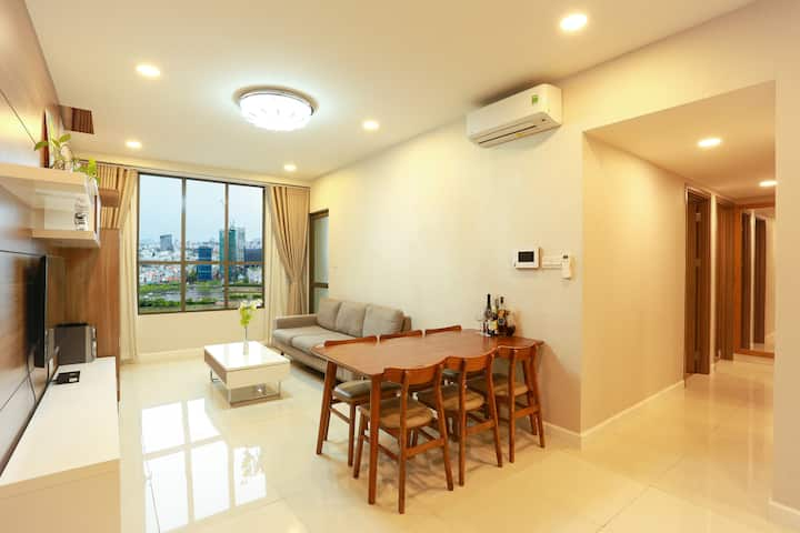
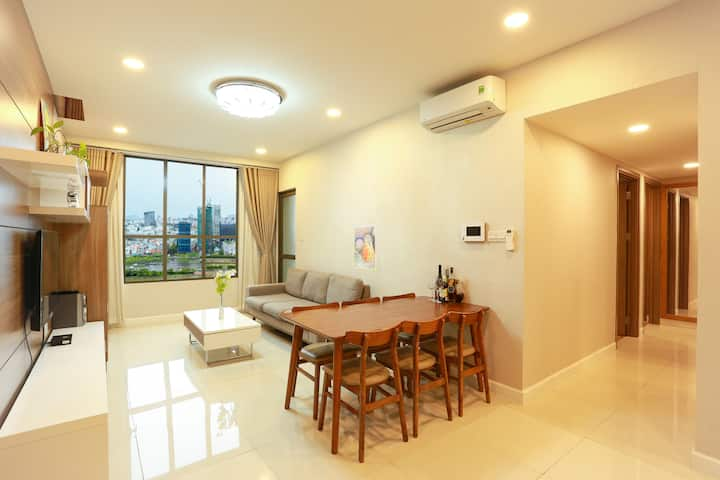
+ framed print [353,225,378,270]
